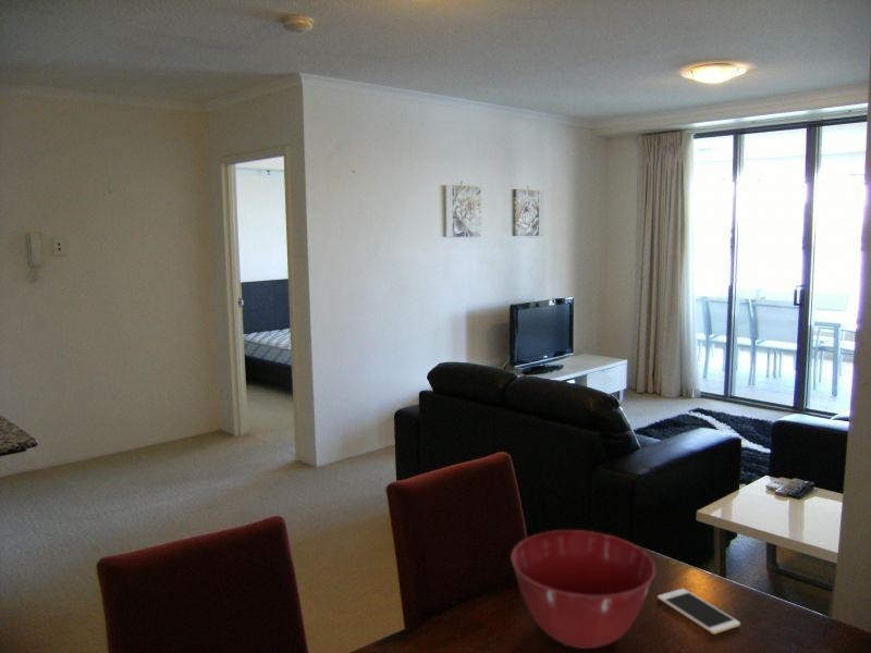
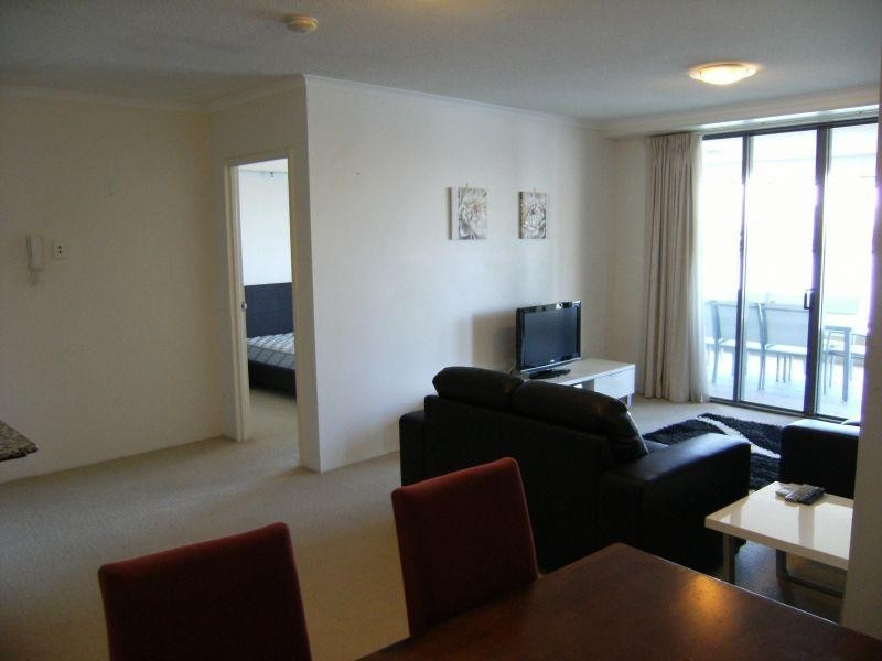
- mixing bowl [510,529,657,650]
- cell phone [657,588,741,636]
